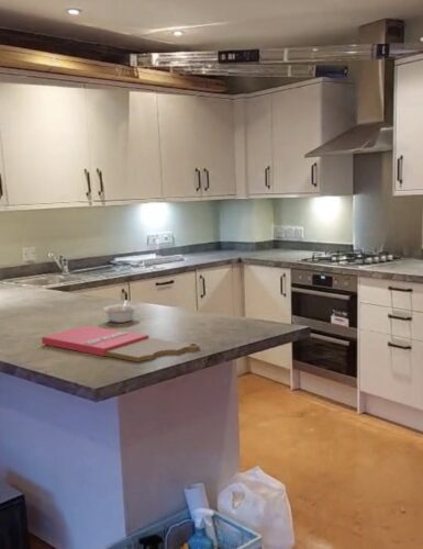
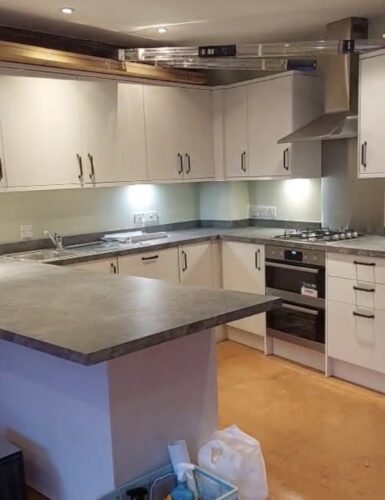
- cutting board [41,325,200,363]
- legume [102,300,137,324]
